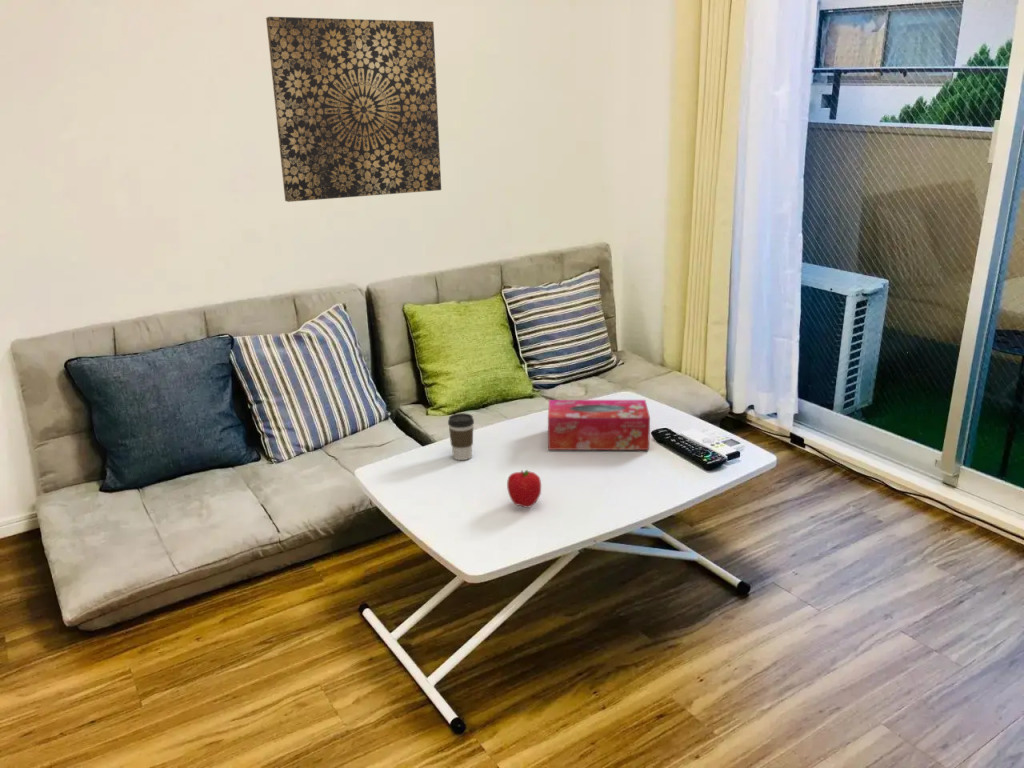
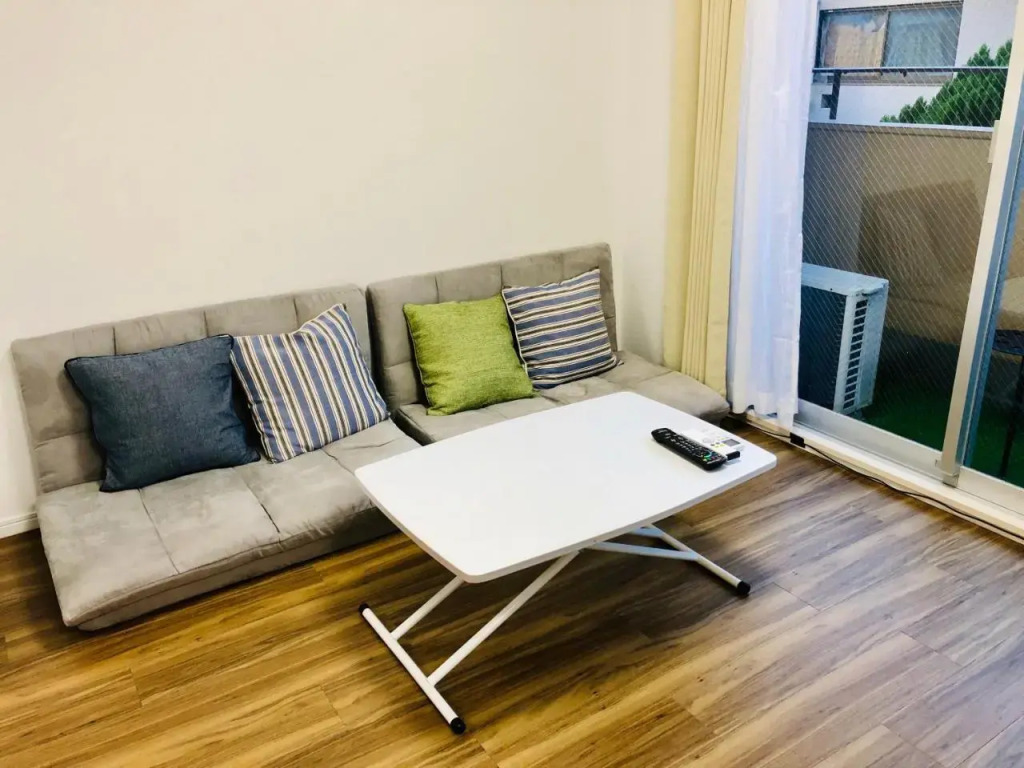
- wall art [265,16,442,203]
- fruit [506,469,542,509]
- tissue box [547,399,651,451]
- coffee cup [447,412,475,461]
